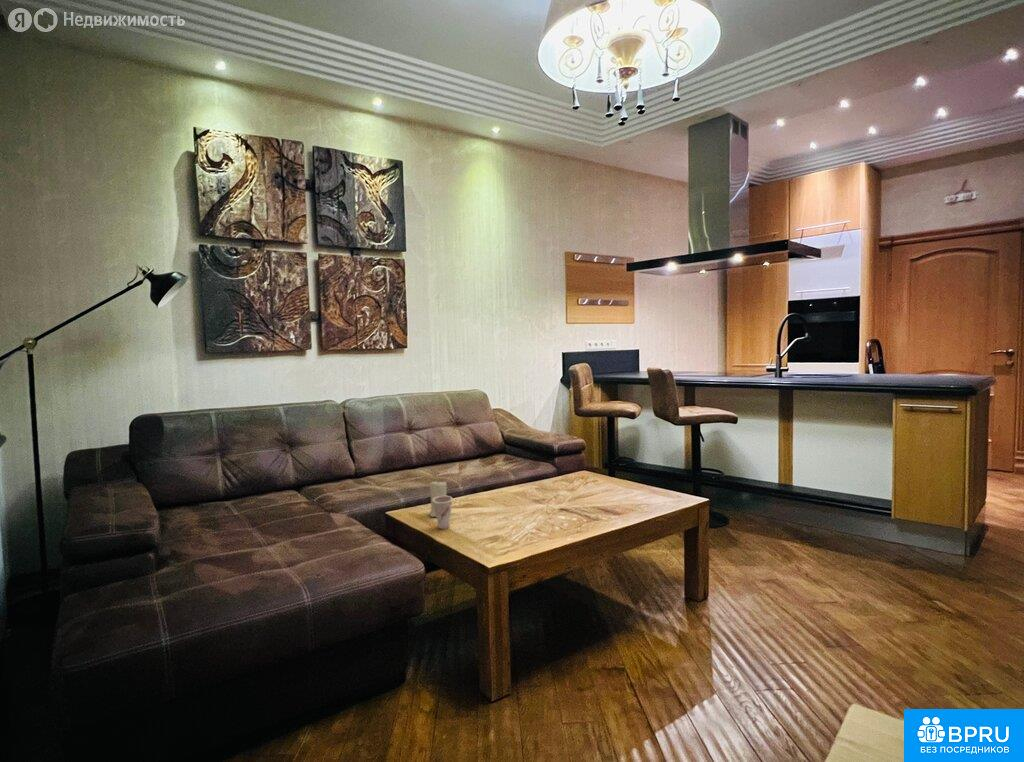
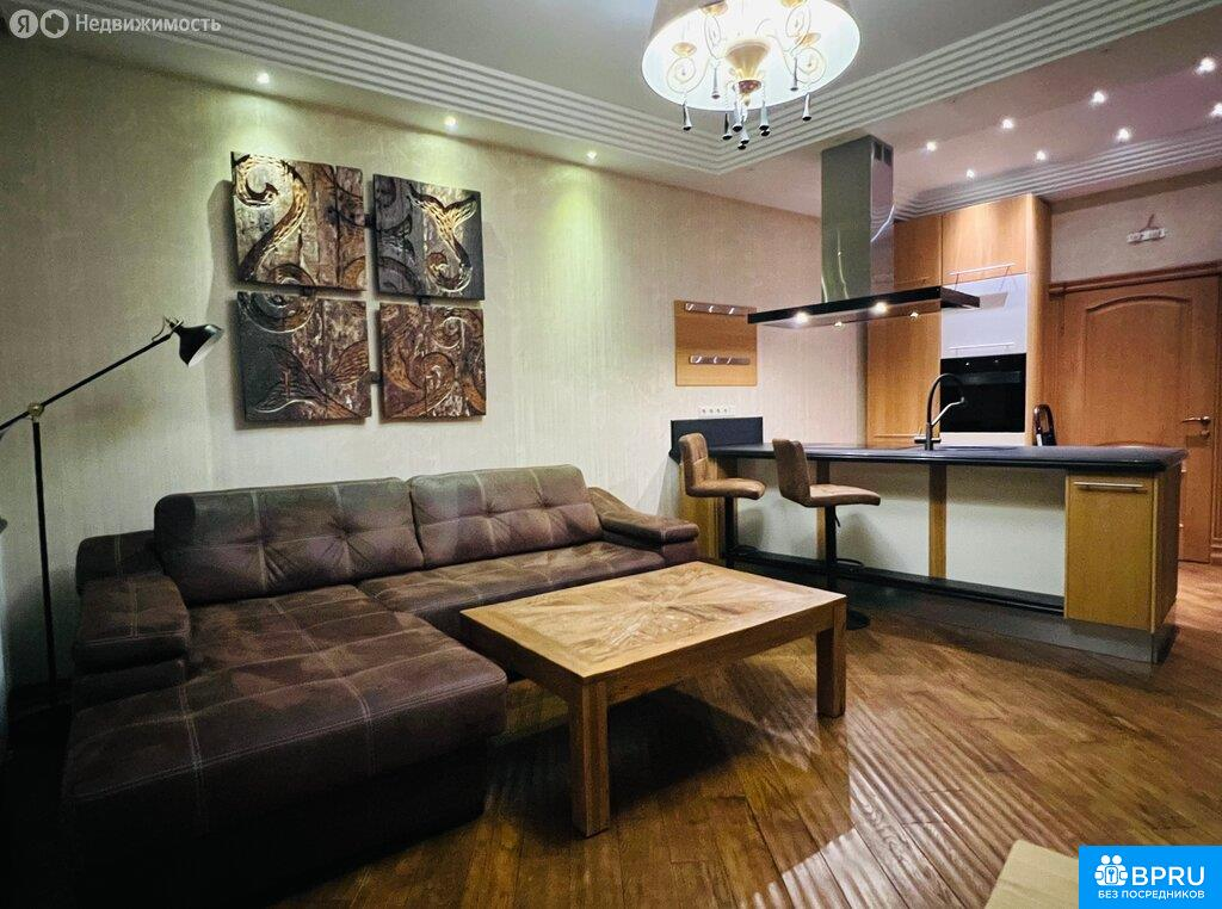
- cup [433,495,454,530]
- candle [428,479,448,518]
